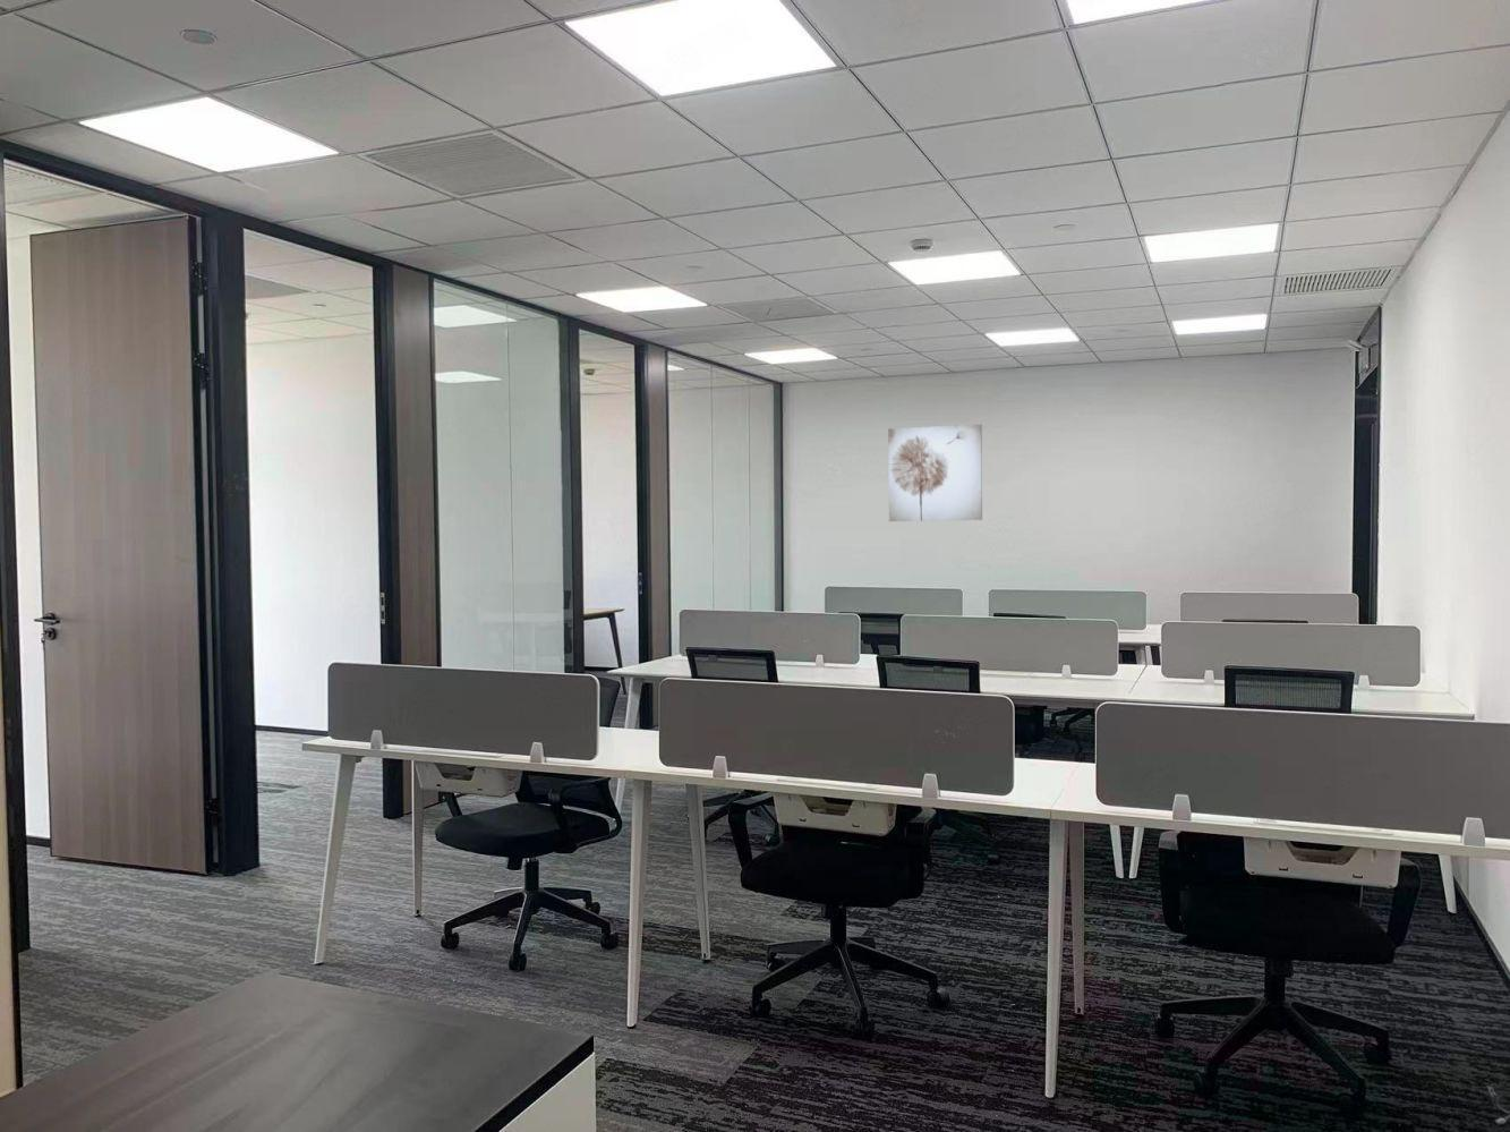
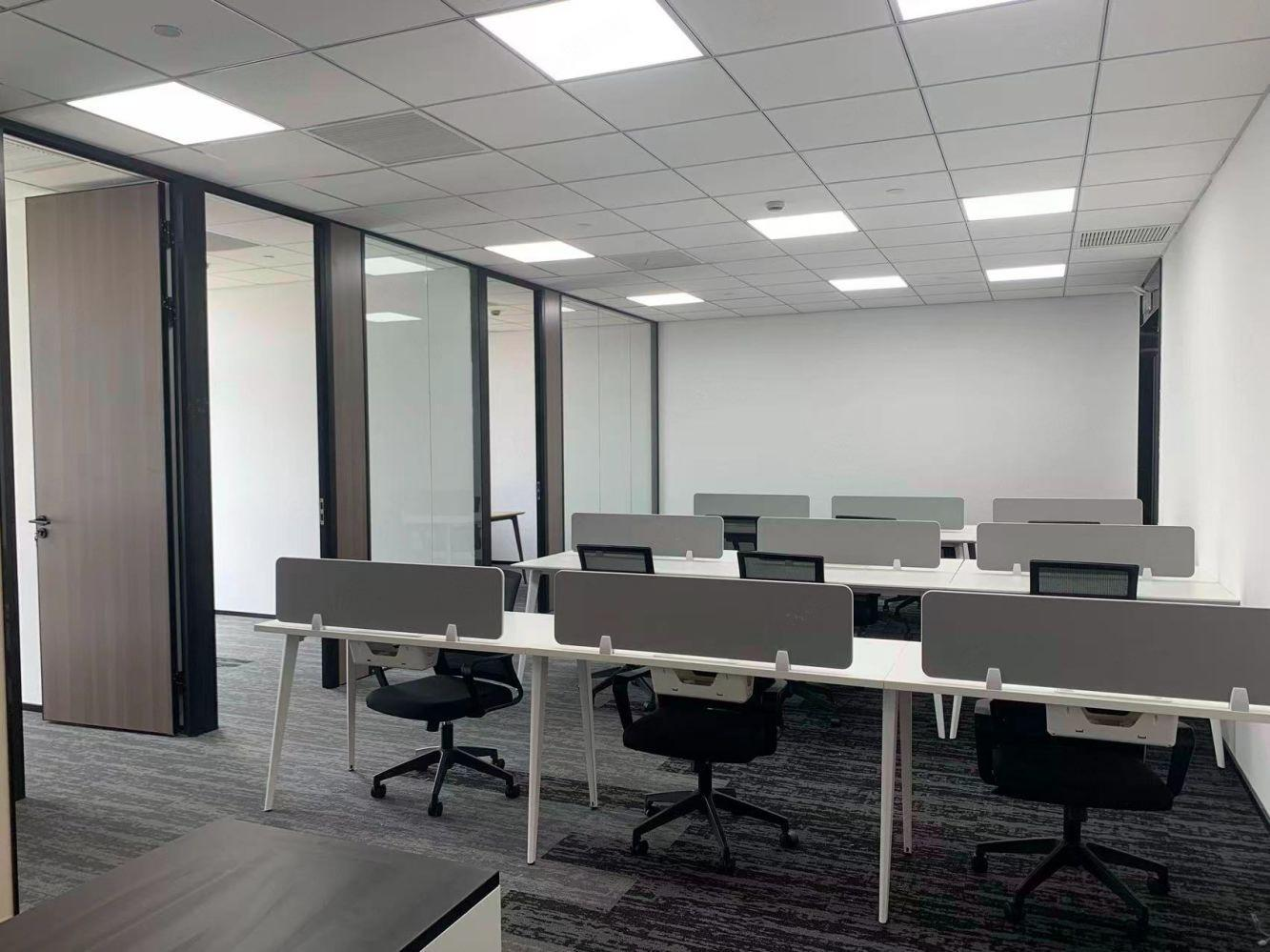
- wall art [887,423,983,522]
